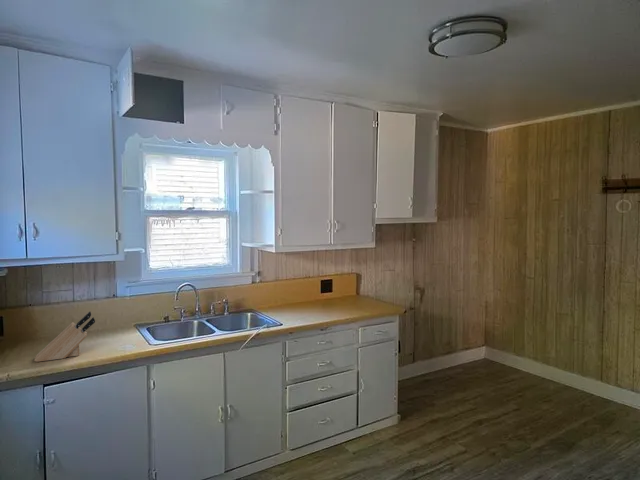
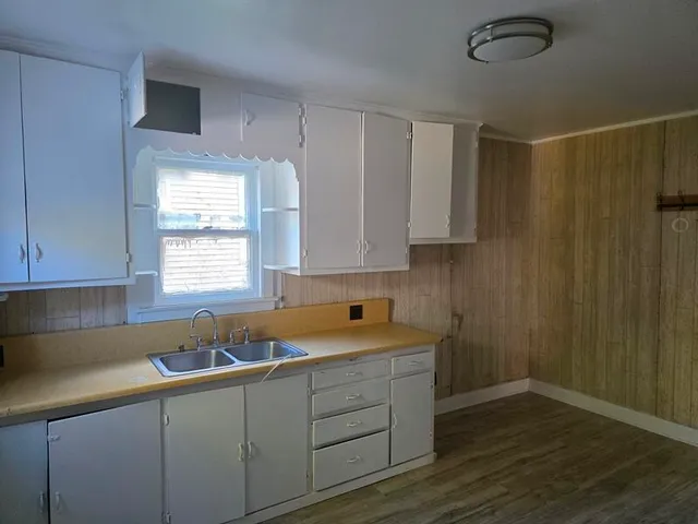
- knife block [33,311,96,363]
